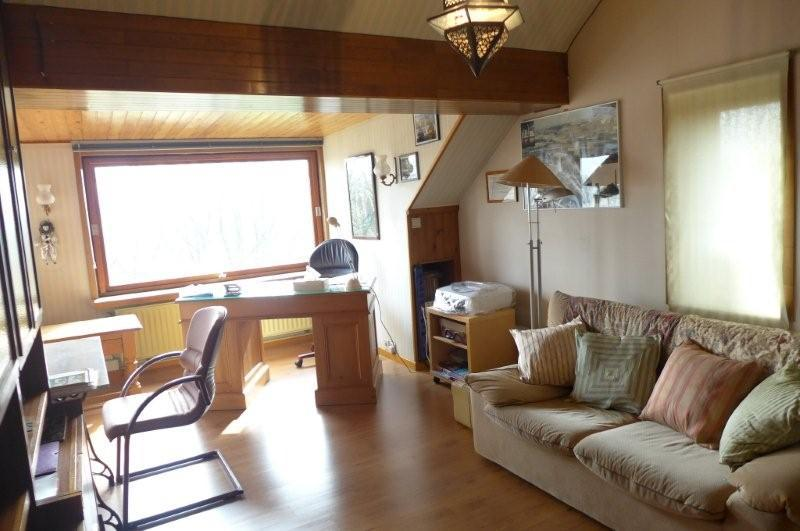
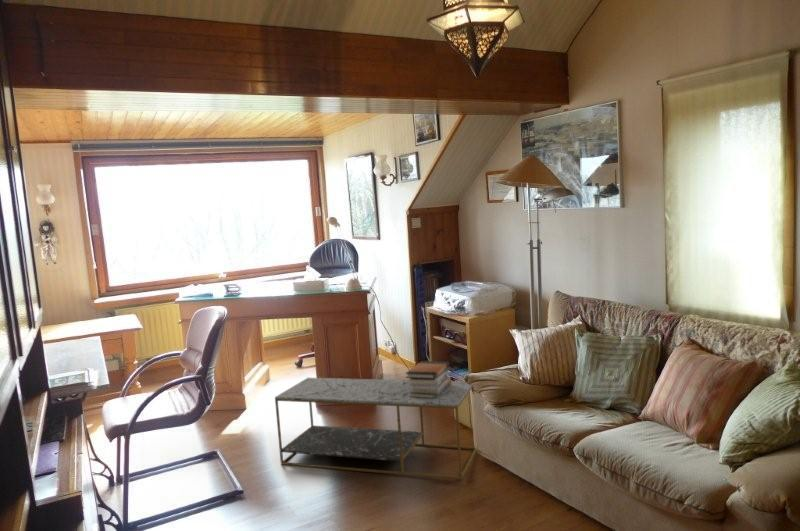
+ coffee table [274,377,478,481]
+ book stack [404,360,452,399]
